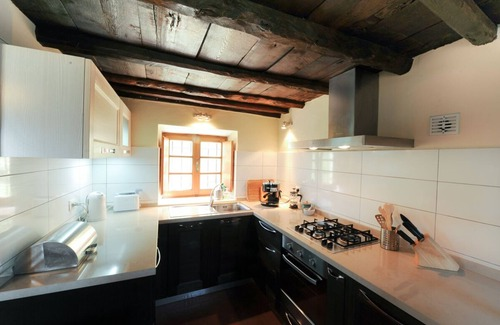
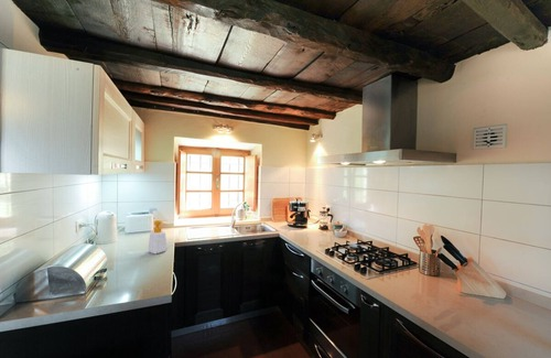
+ soap bottle [147,219,168,256]
